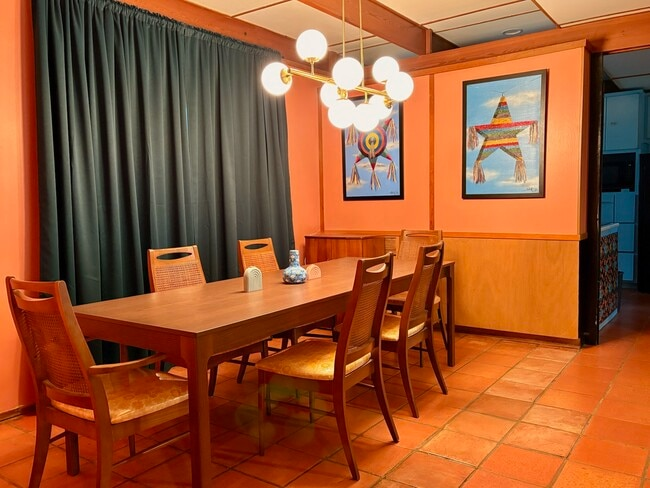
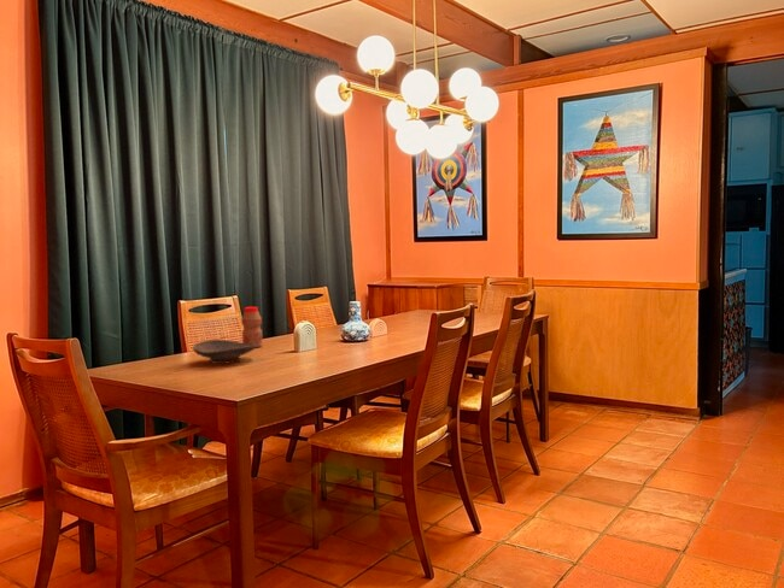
+ bottle [240,306,263,348]
+ decorative bowl [192,339,258,365]
